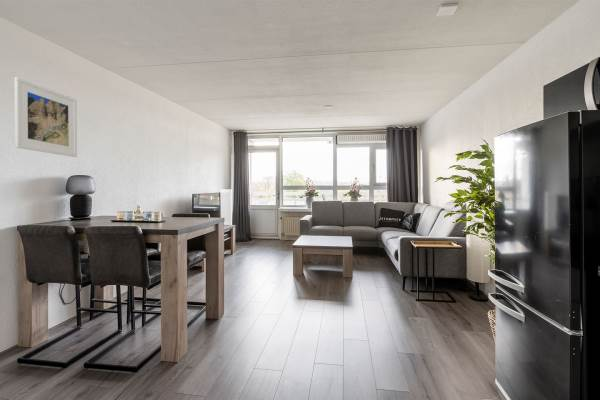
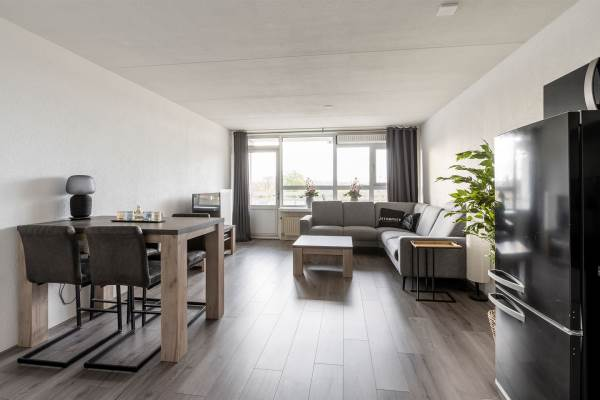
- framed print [13,76,78,158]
